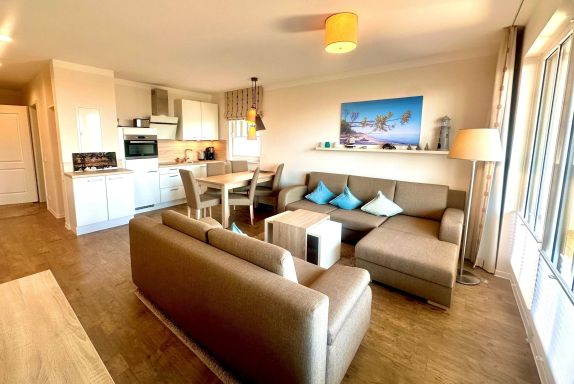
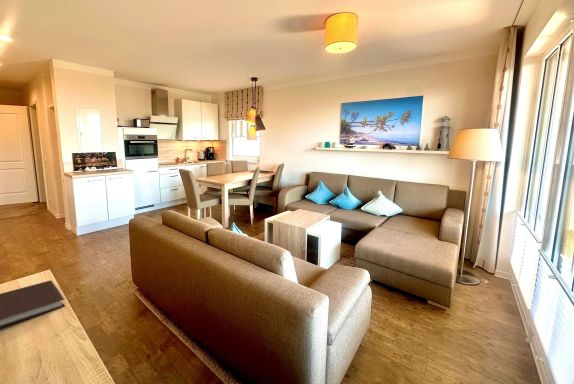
+ notebook [0,279,66,329]
